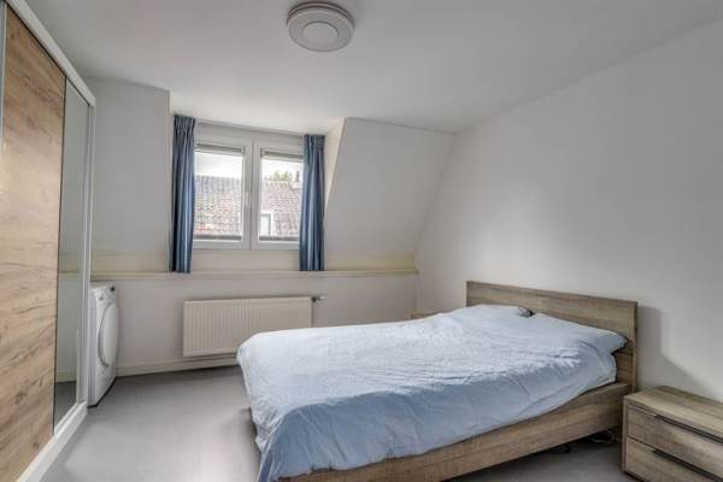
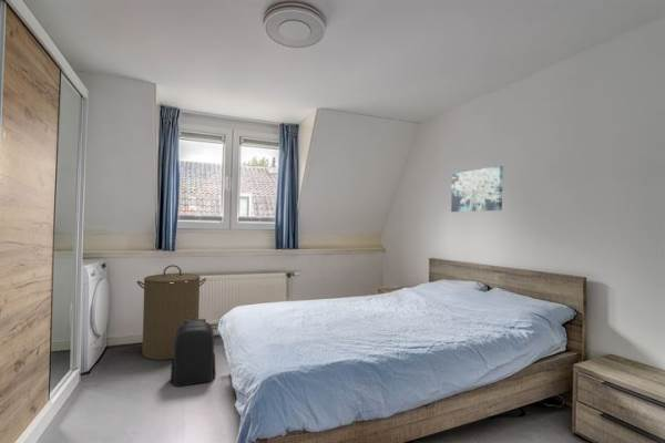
+ wall art [450,165,504,213]
+ backpack [170,318,217,388]
+ laundry hamper [136,264,207,361]
